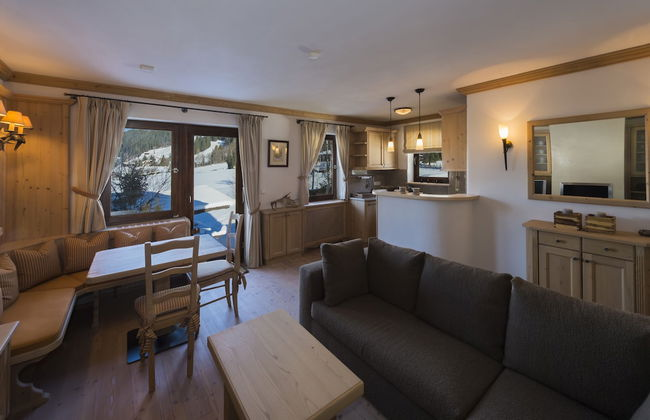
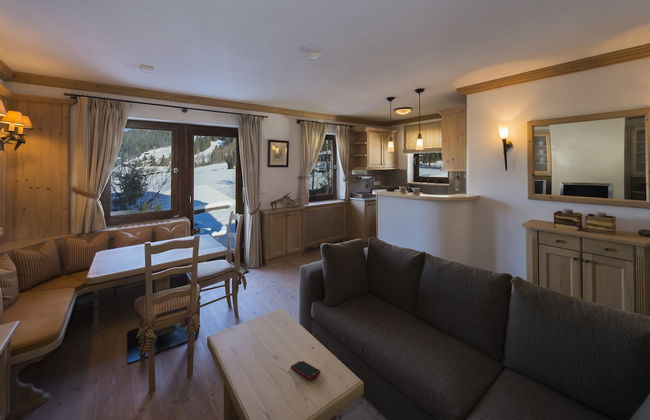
+ cell phone [290,360,322,380]
